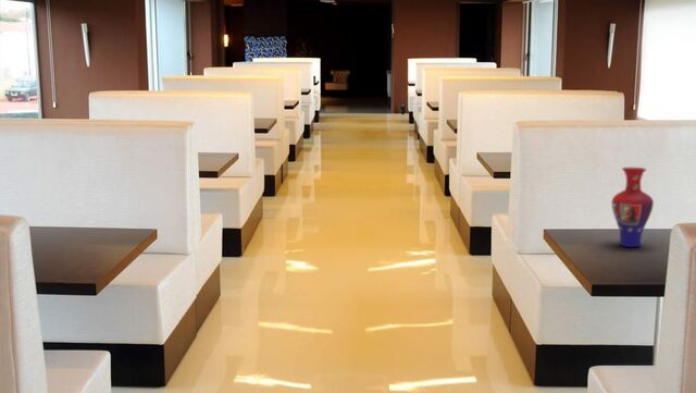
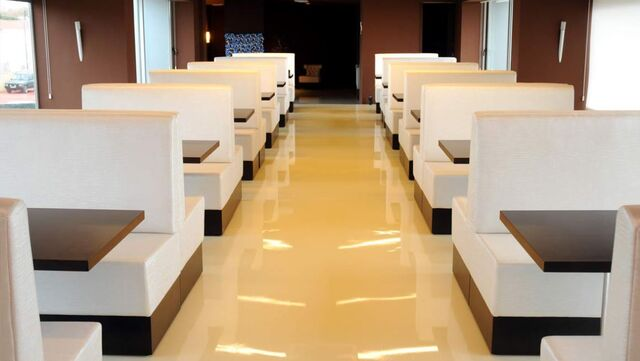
- vase [611,167,655,248]
